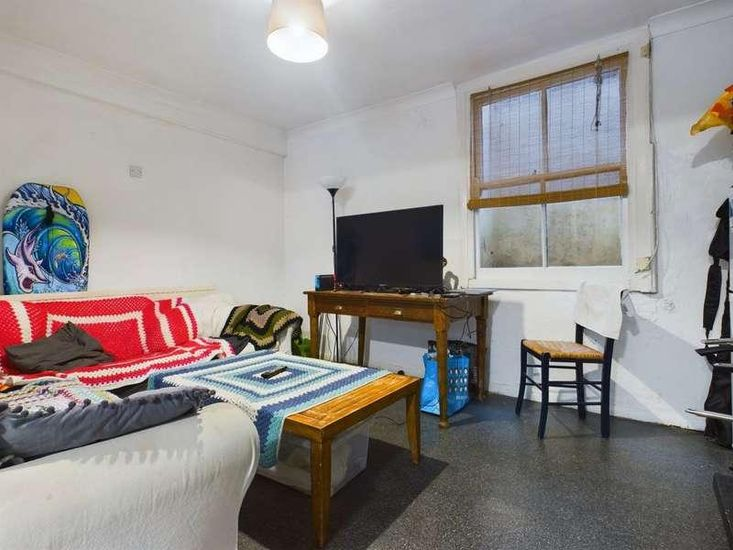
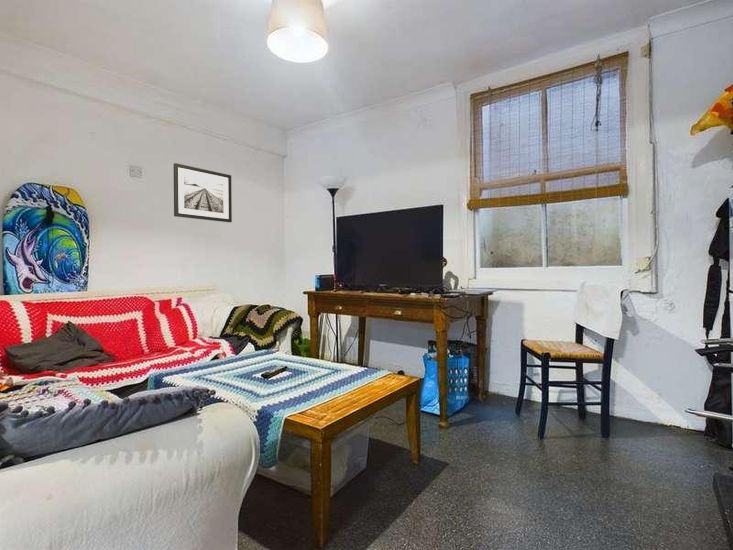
+ wall art [173,162,233,223]
